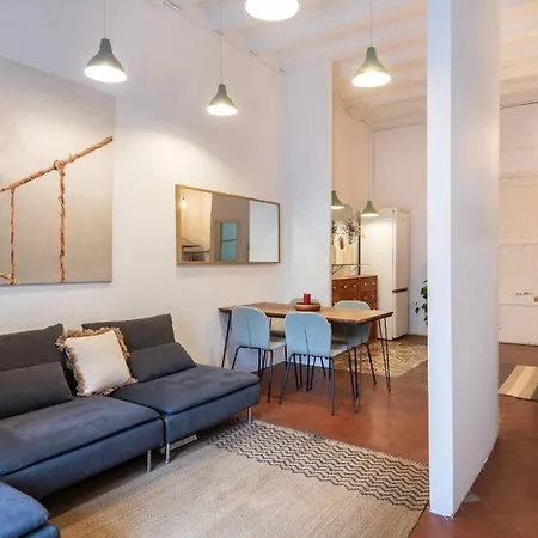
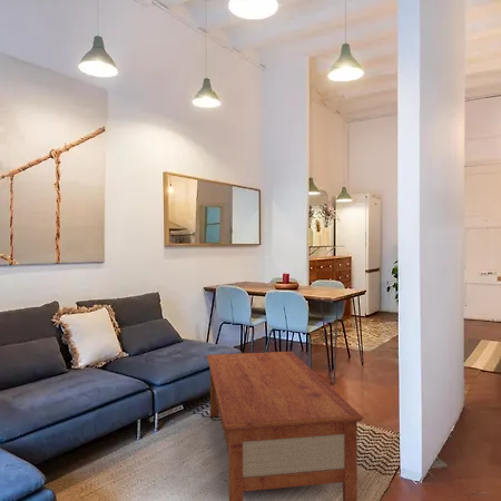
+ coffee table [206,351,364,501]
